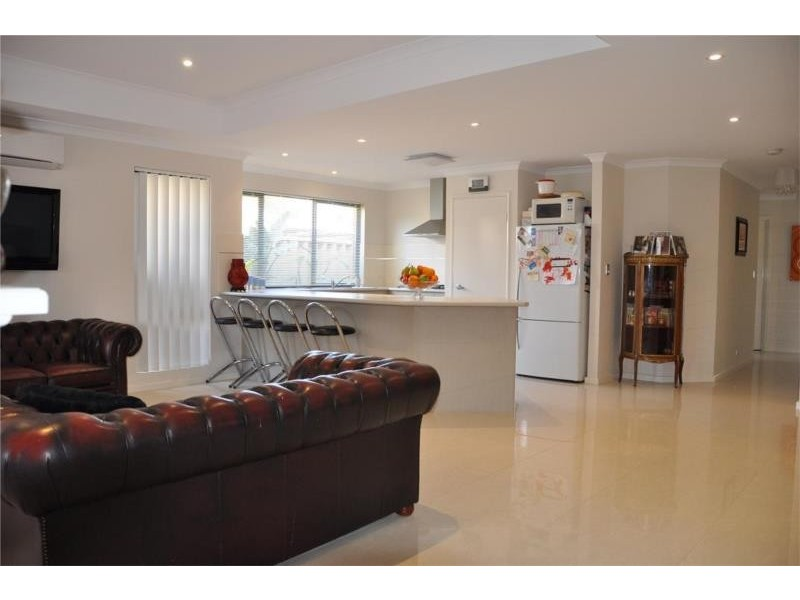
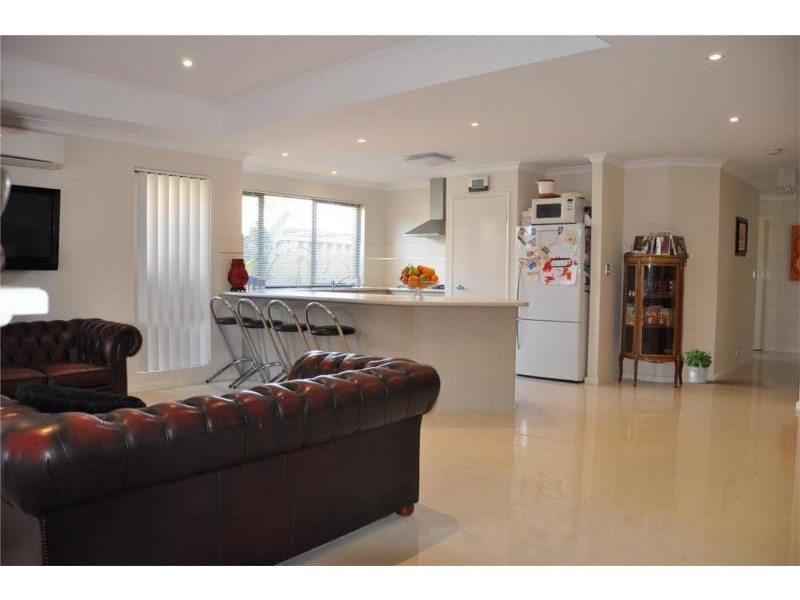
+ potted plant [683,348,713,384]
